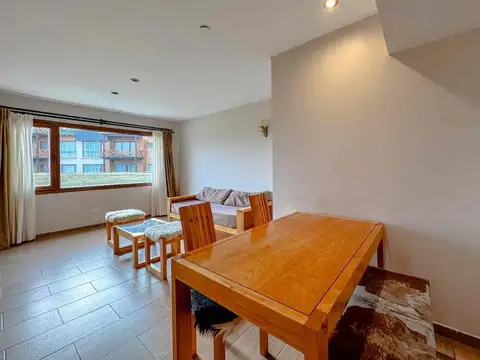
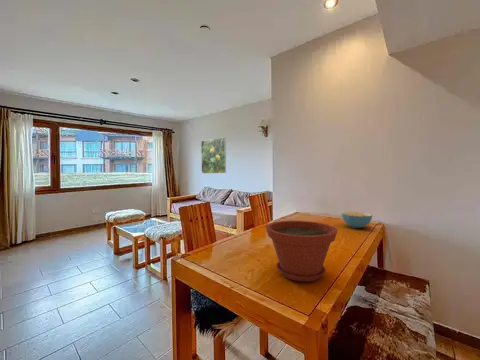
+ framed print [200,136,227,175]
+ cereal bowl [341,211,373,229]
+ plant pot [265,220,338,283]
